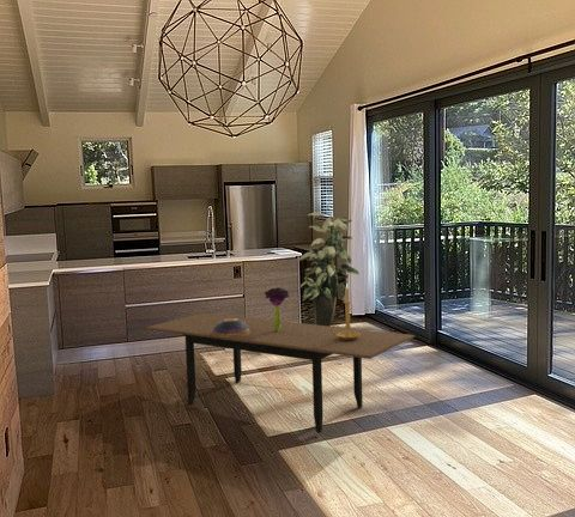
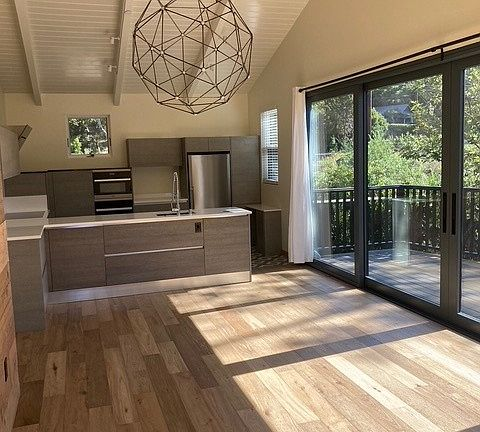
- decorative bowl [212,318,250,337]
- dining table [144,312,416,434]
- indoor plant [298,212,361,327]
- candle holder [329,282,361,340]
- bouquet [264,286,290,332]
